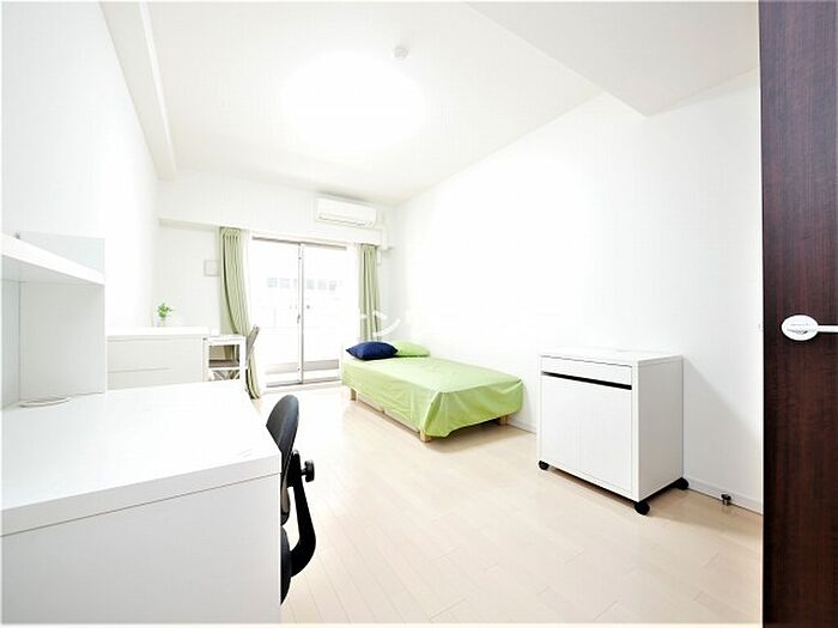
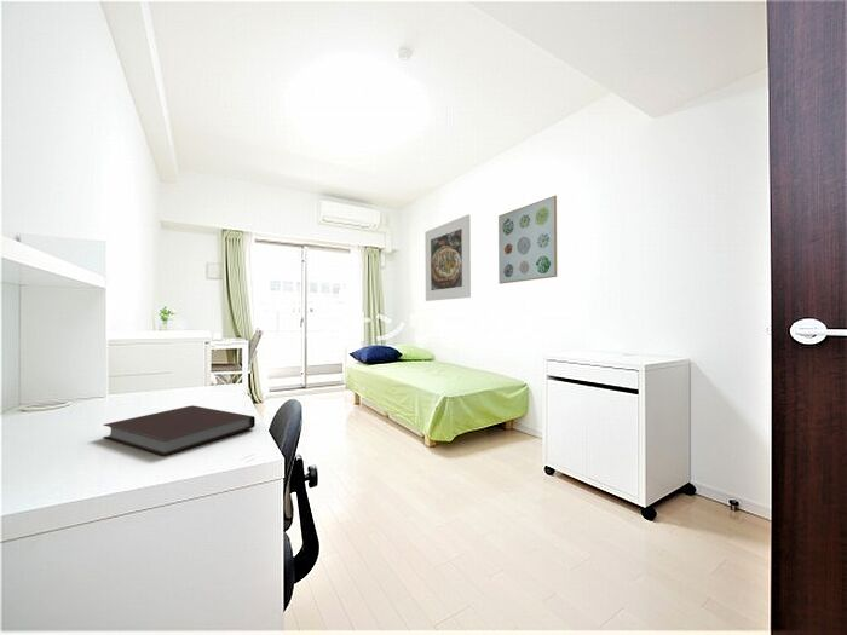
+ notebook [102,404,257,457]
+ wall art [497,195,558,285]
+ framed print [424,213,472,302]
